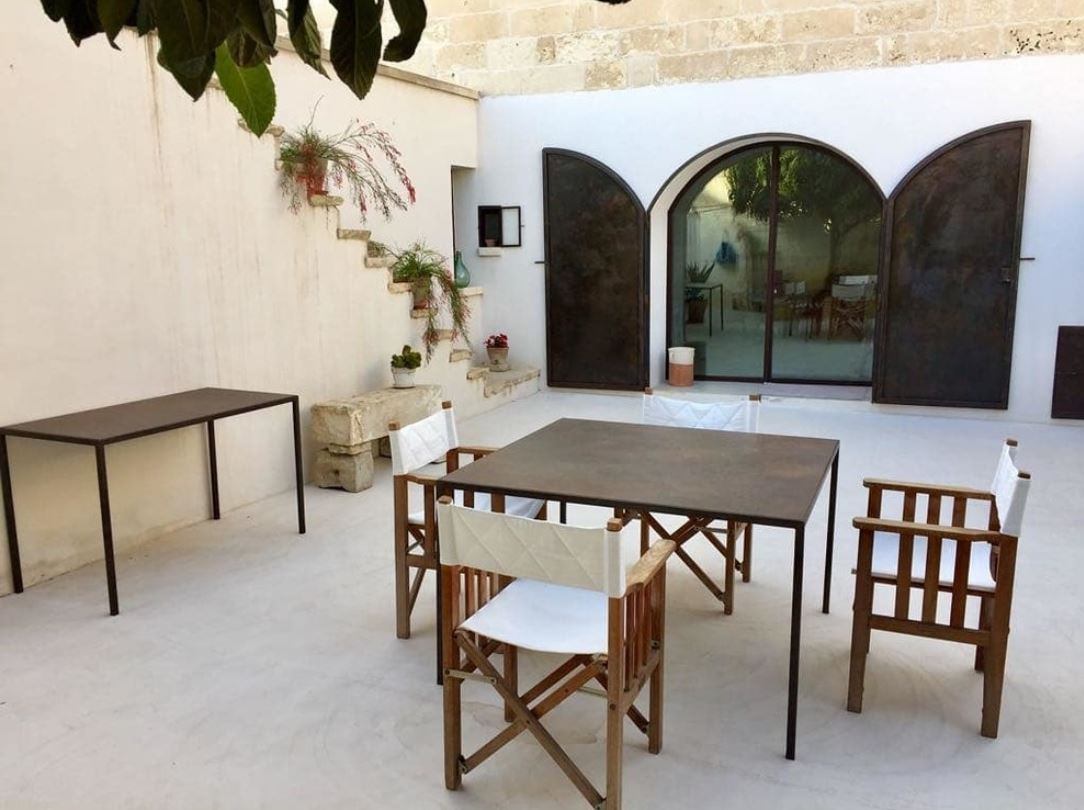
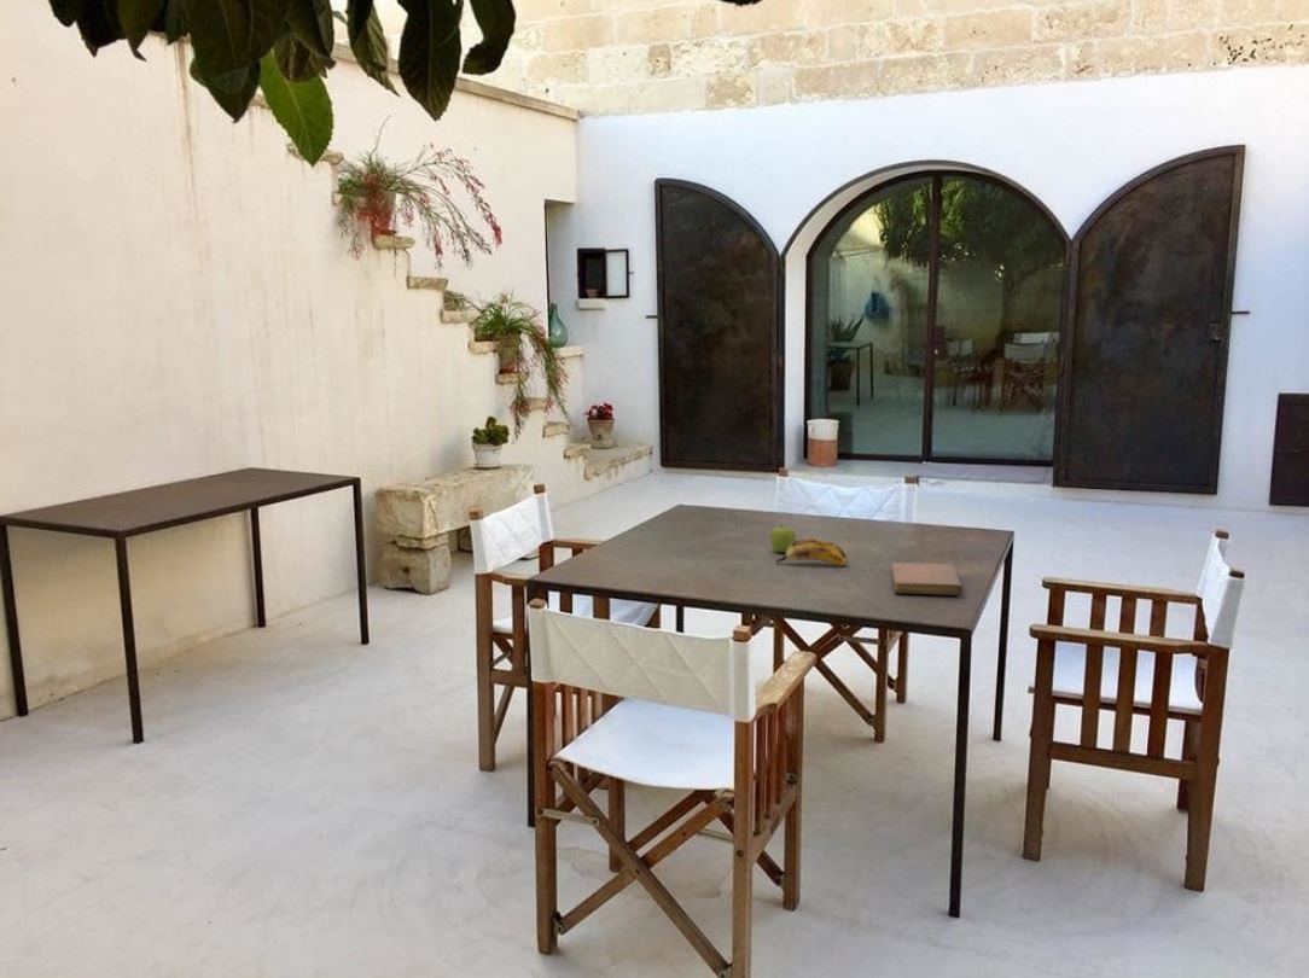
+ banana [775,537,849,567]
+ fruit [769,523,797,553]
+ notebook [891,561,964,596]
